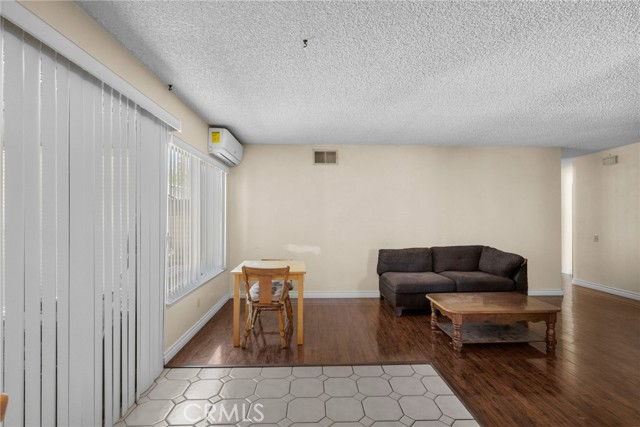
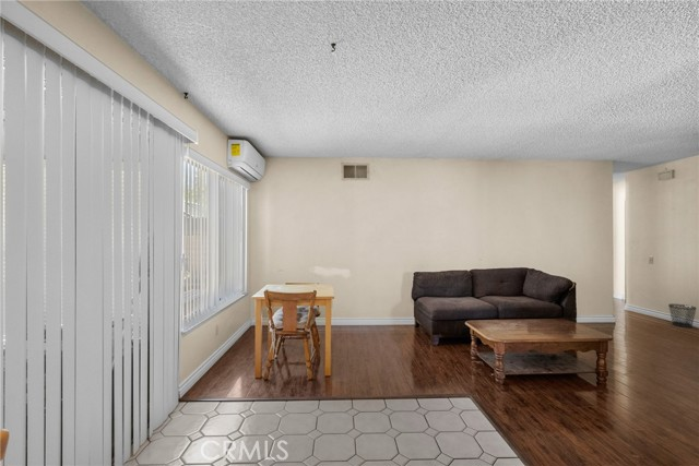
+ wastebasket [667,303,698,328]
